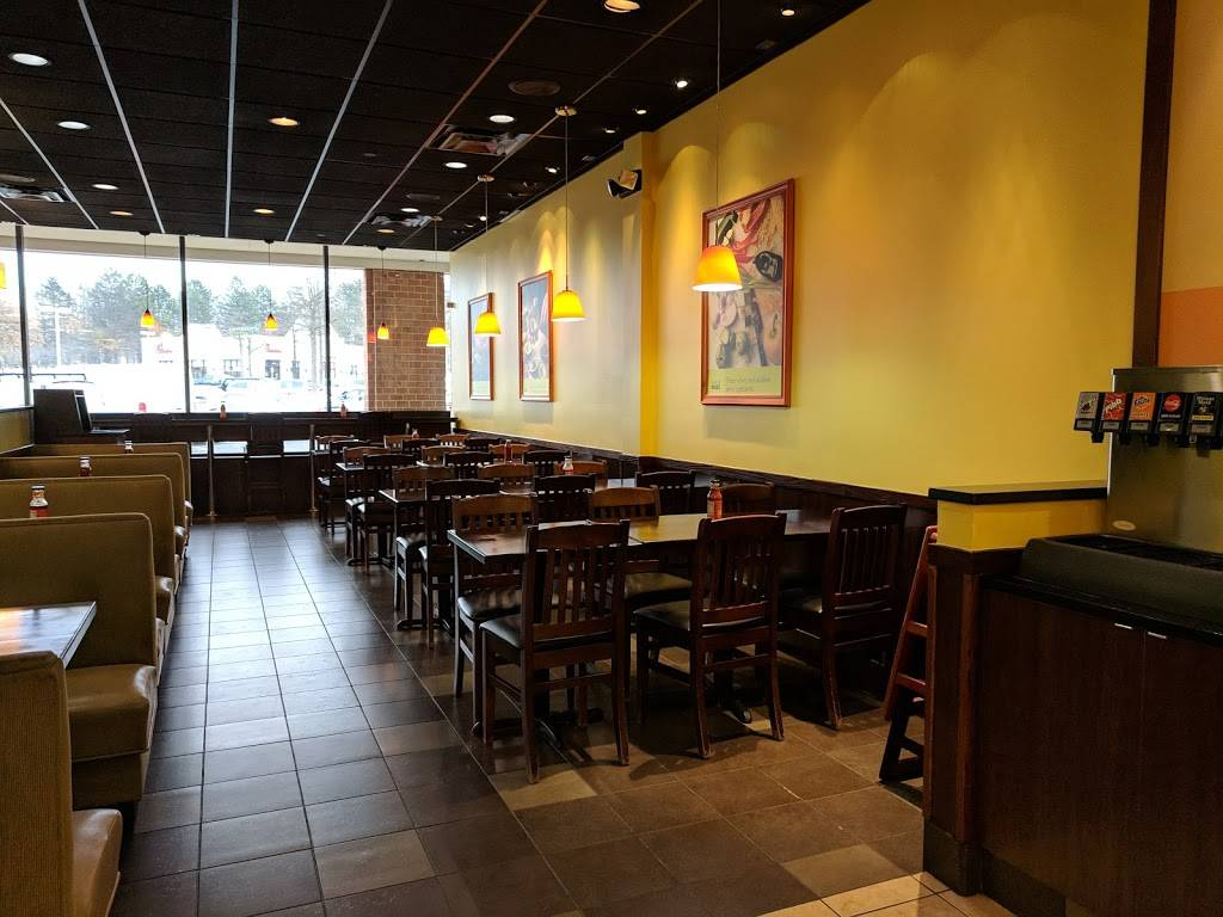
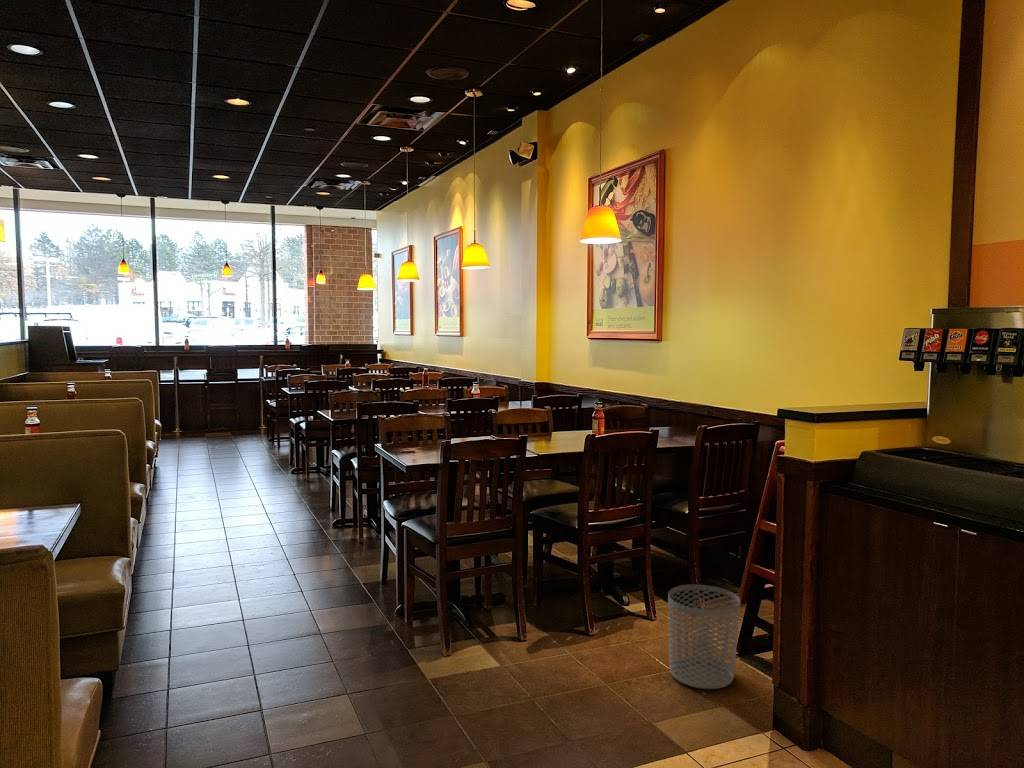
+ waste bin [667,584,741,690]
